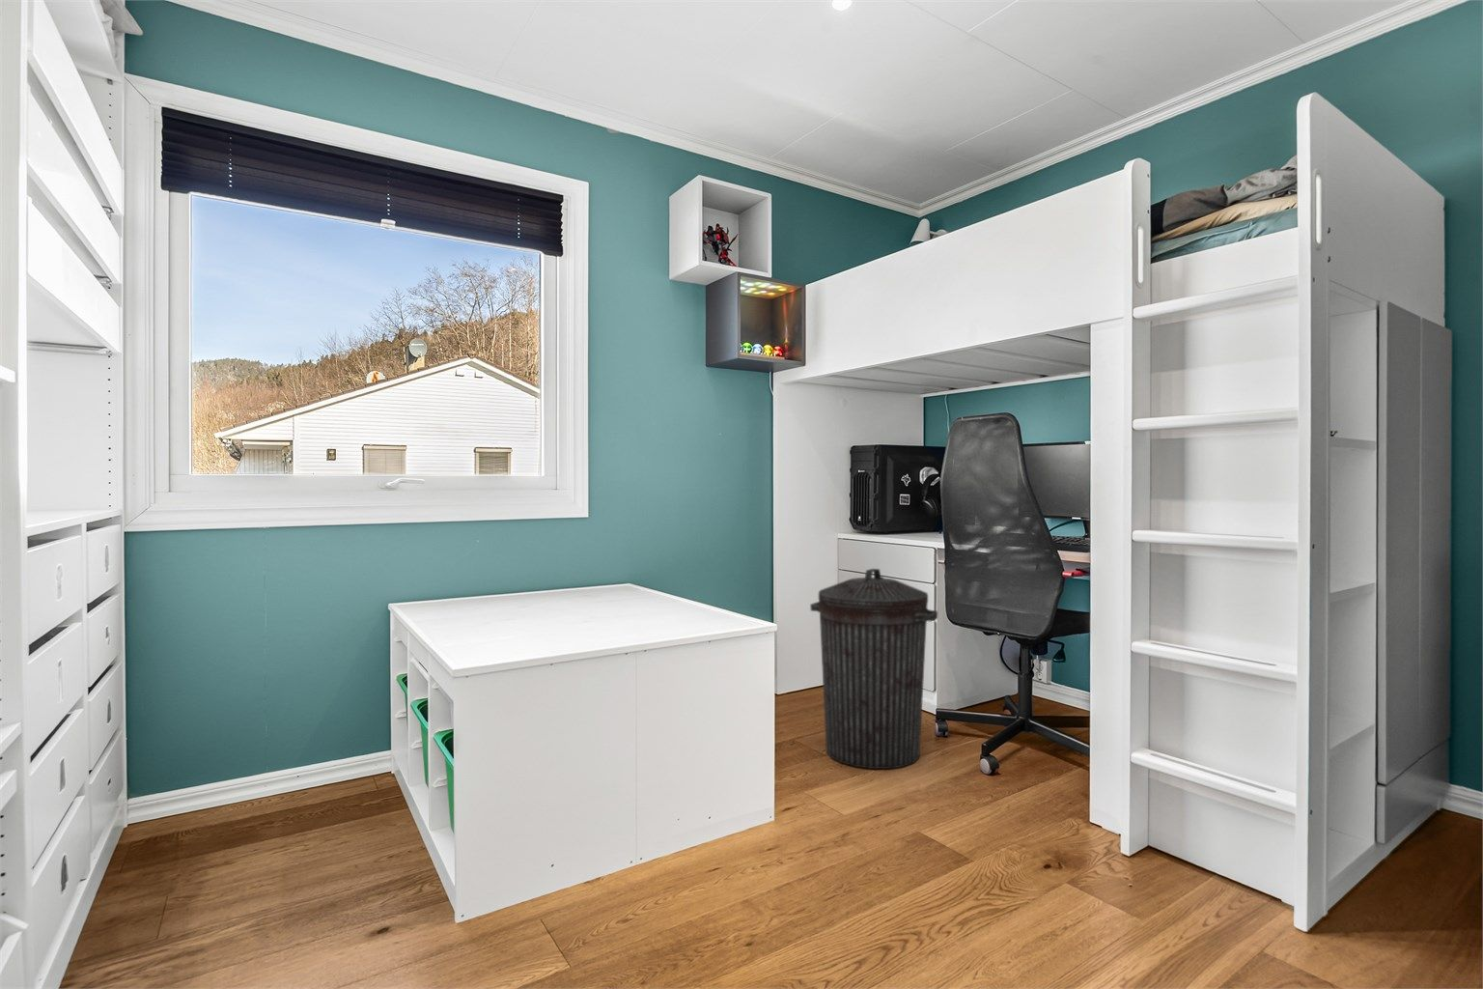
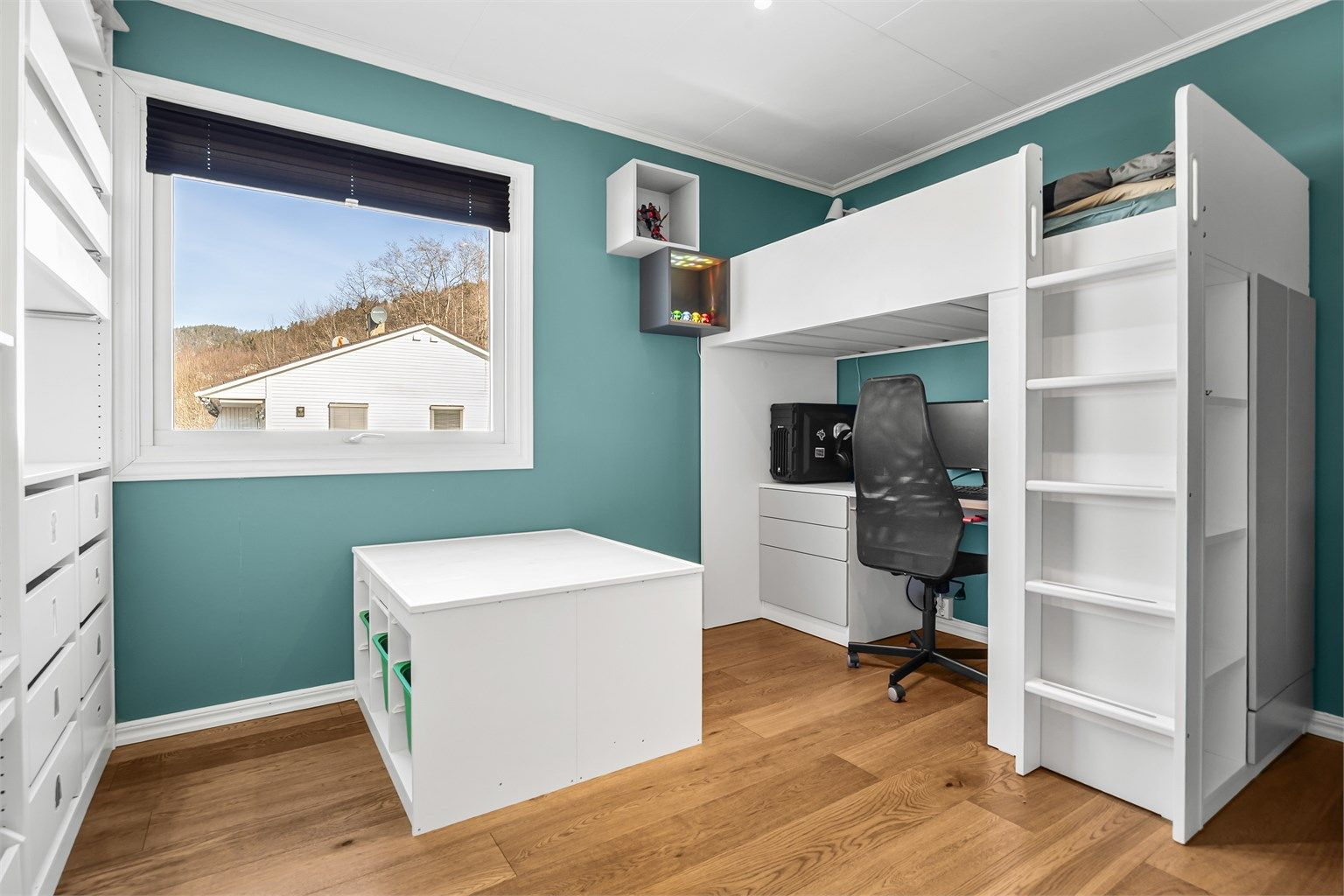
- trash can [809,567,939,769]
